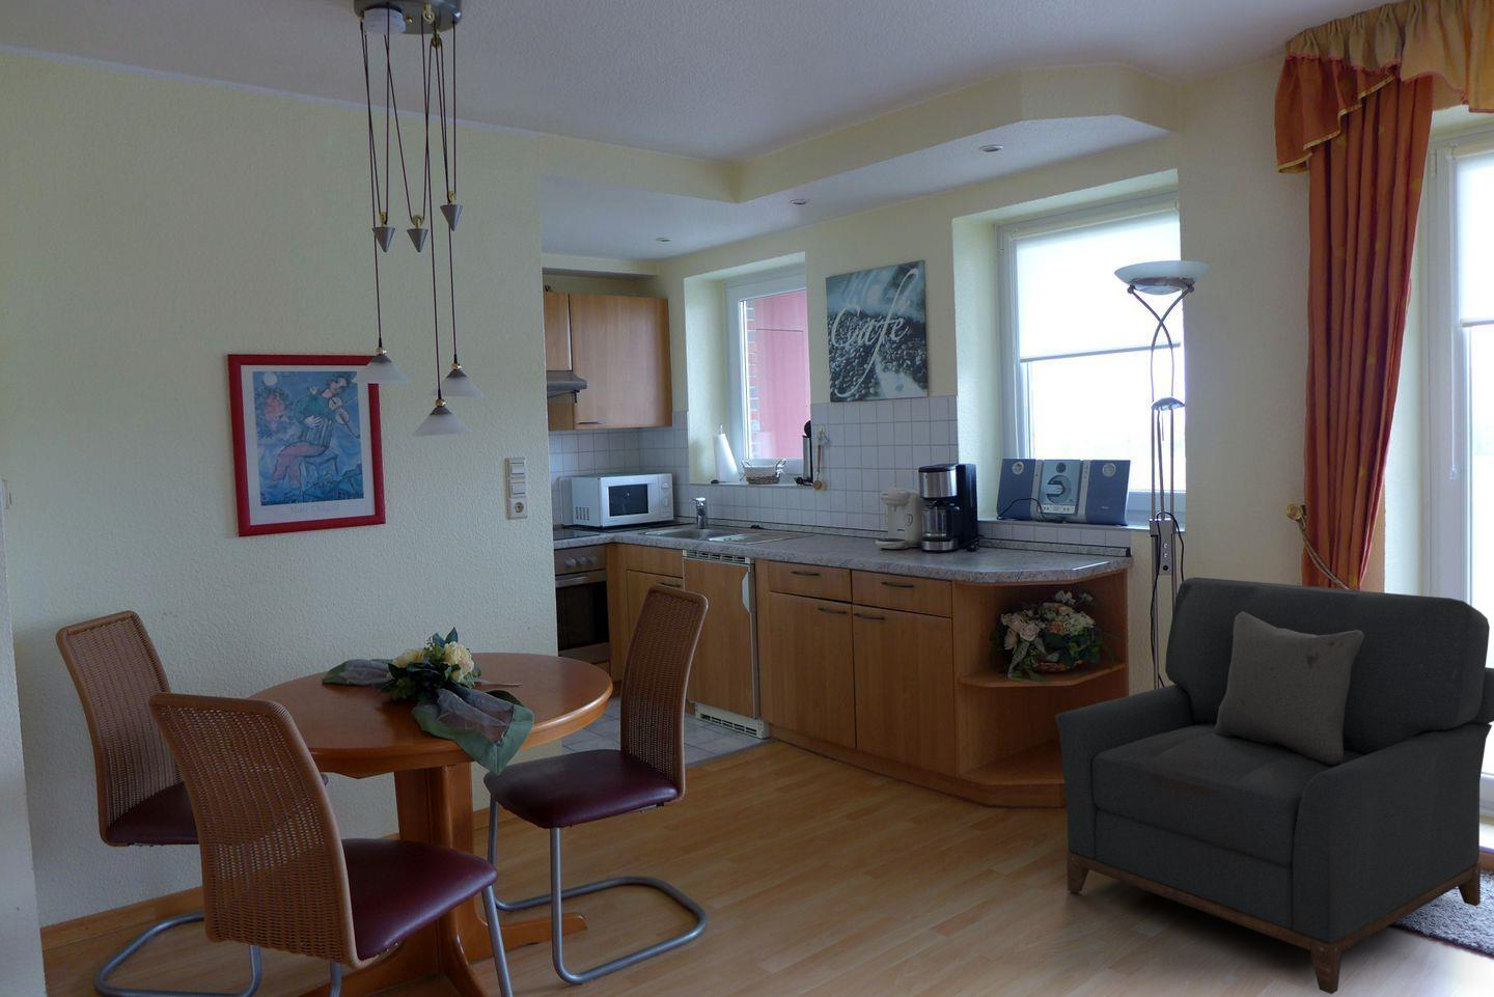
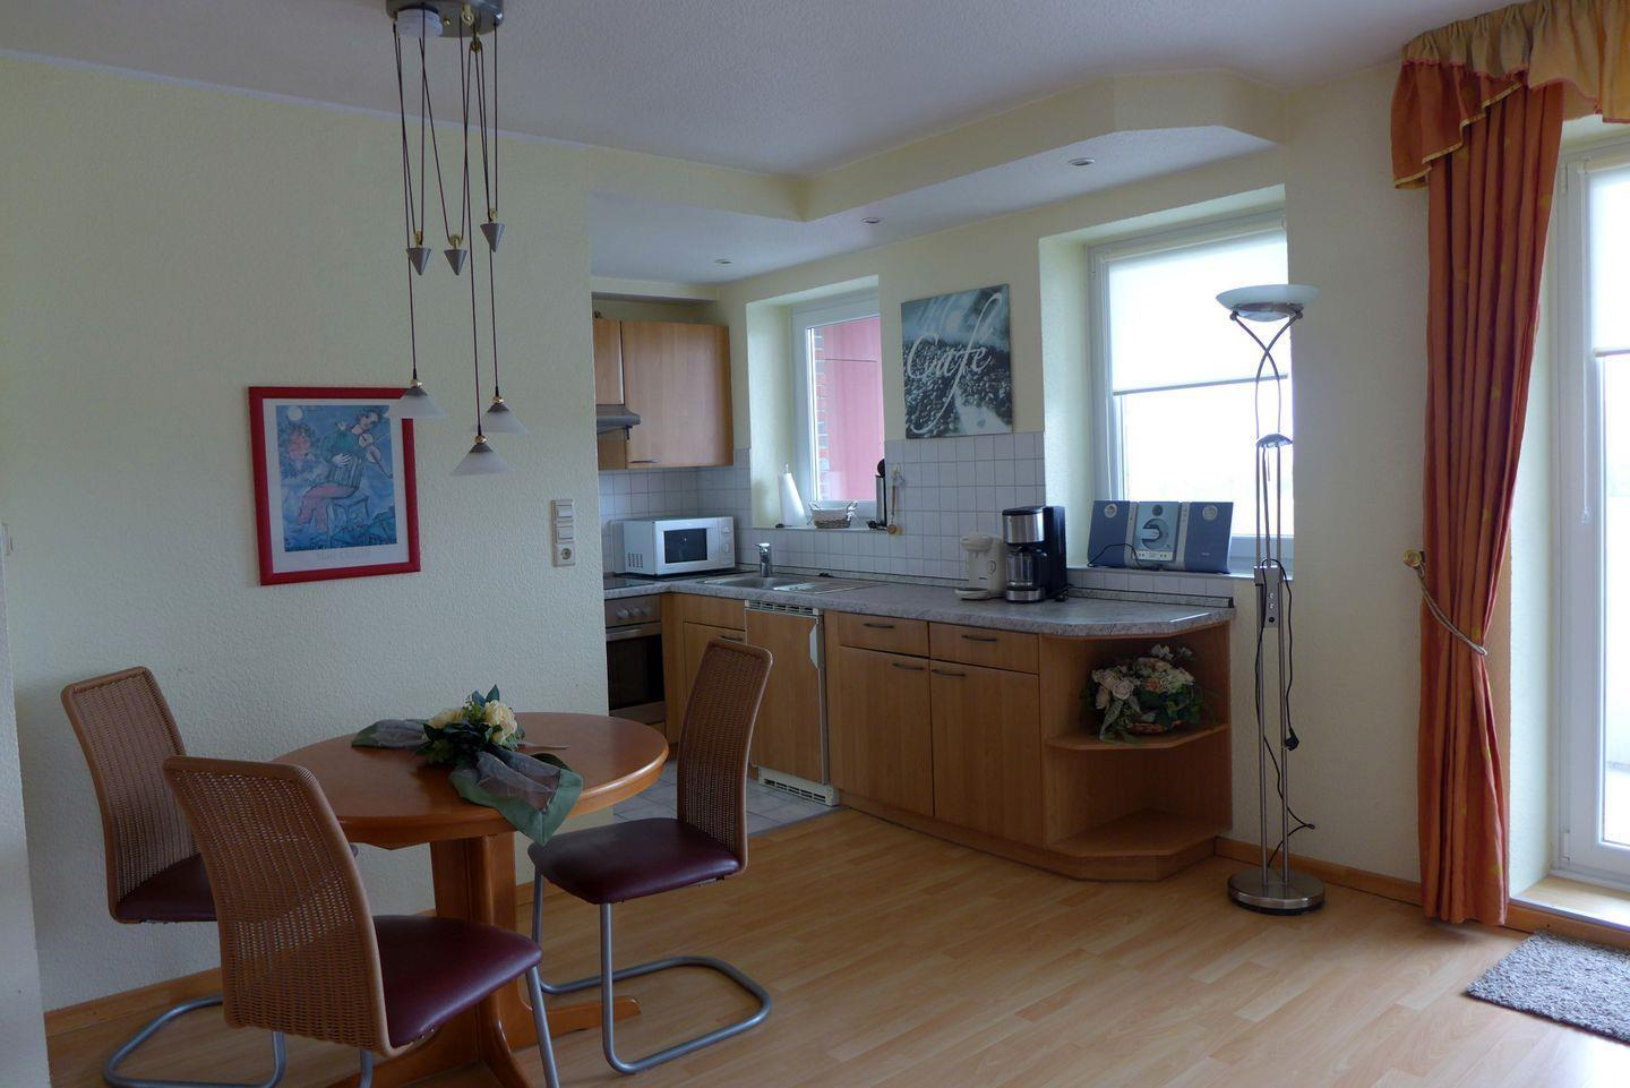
- armchair [1055,575,1494,995]
